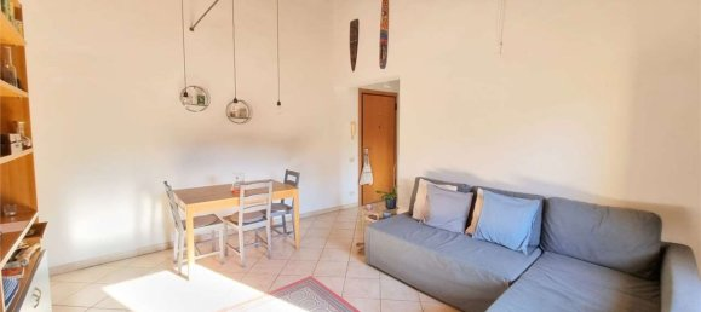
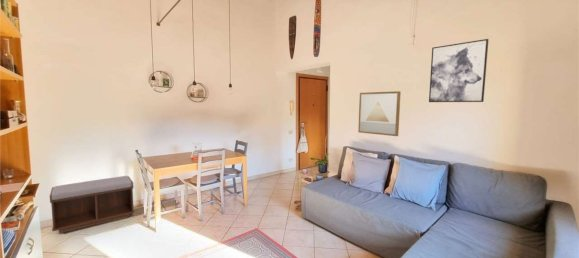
+ wall art [428,38,490,103]
+ wall art [357,90,402,137]
+ bench [49,175,136,235]
